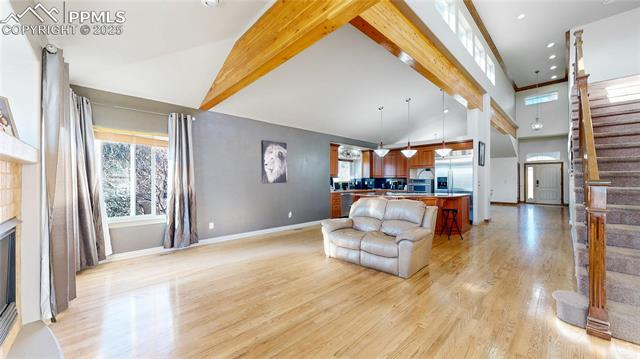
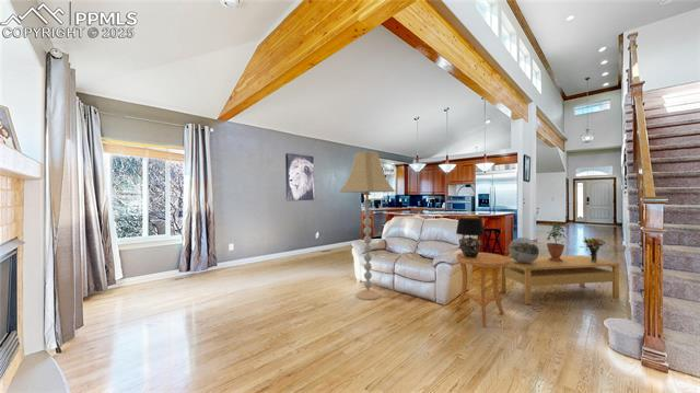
+ side table [455,252,510,328]
+ table lamp [455,216,486,258]
+ potted plant [546,219,567,262]
+ decorative sphere [508,236,540,263]
+ floor lamp [339,150,396,301]
+ bouquet [579,235,607,262]
+ coffee table [499,254,620,305]
